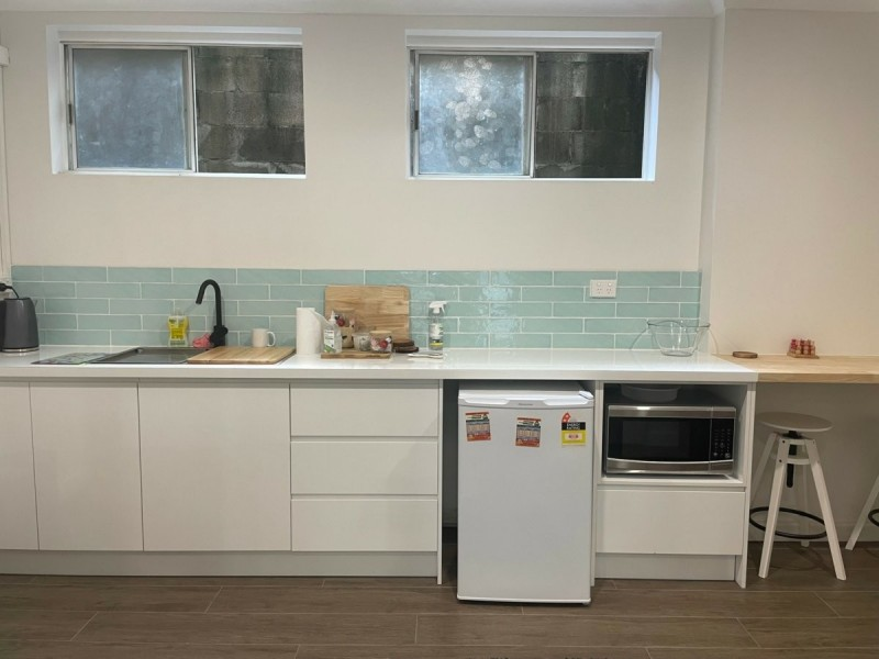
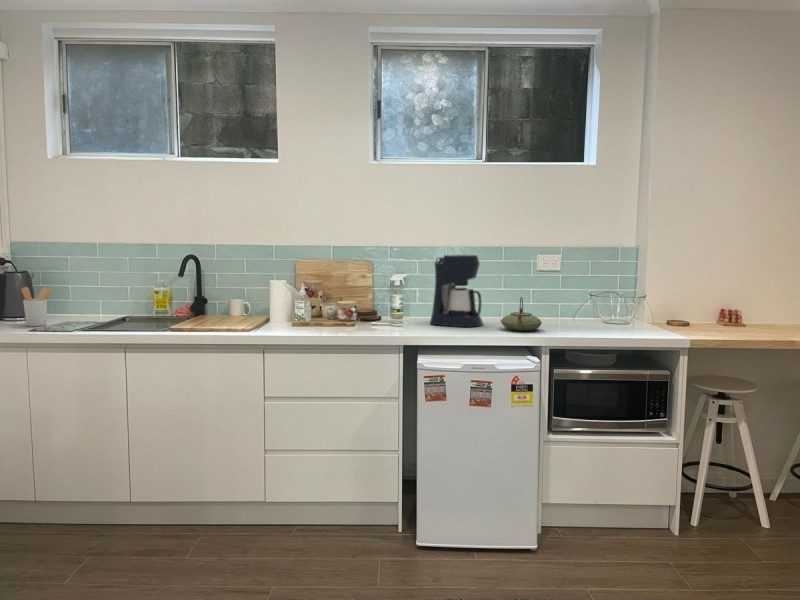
+ coffee maker [429,253,484,328]
+ teapot [500,296,543,332]
+ utensil holder [20,286,54,327]
